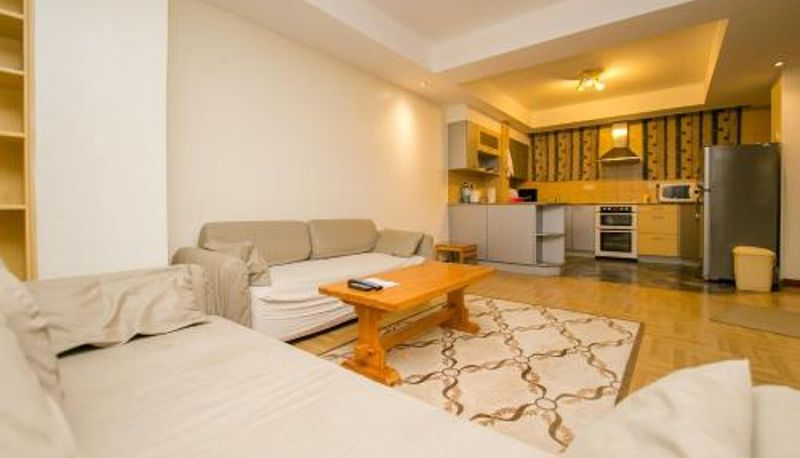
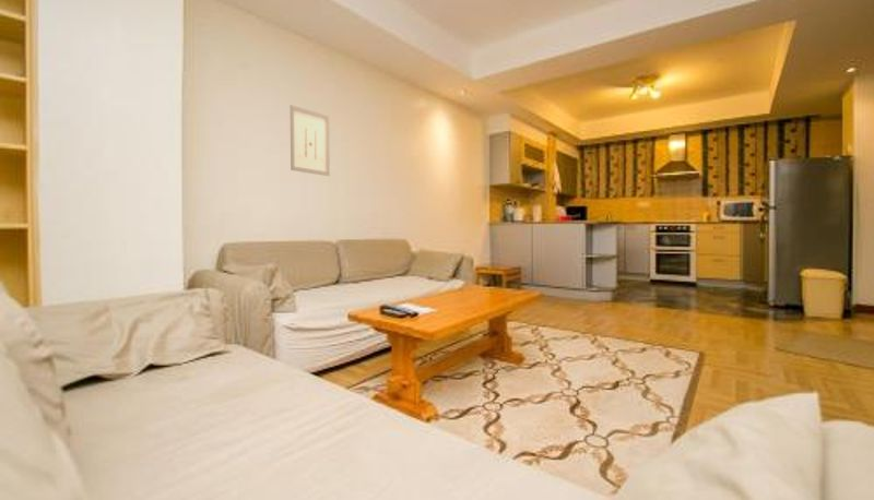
+ wall art [290,104,331,177]
